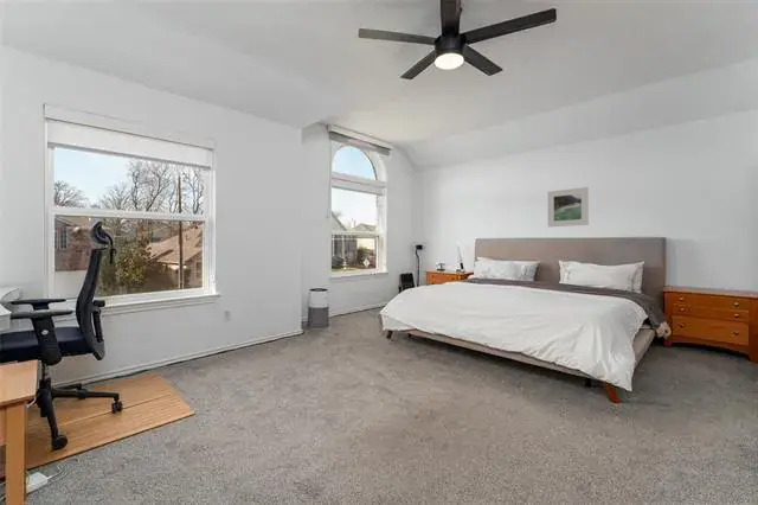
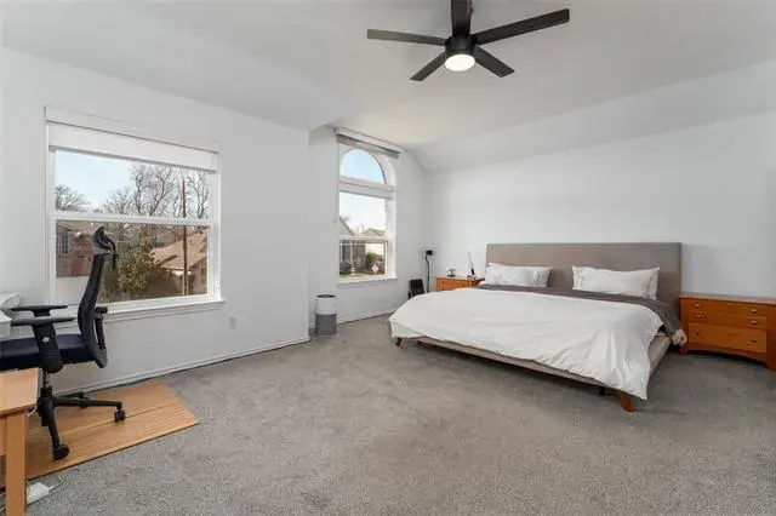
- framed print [547,186,590,228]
